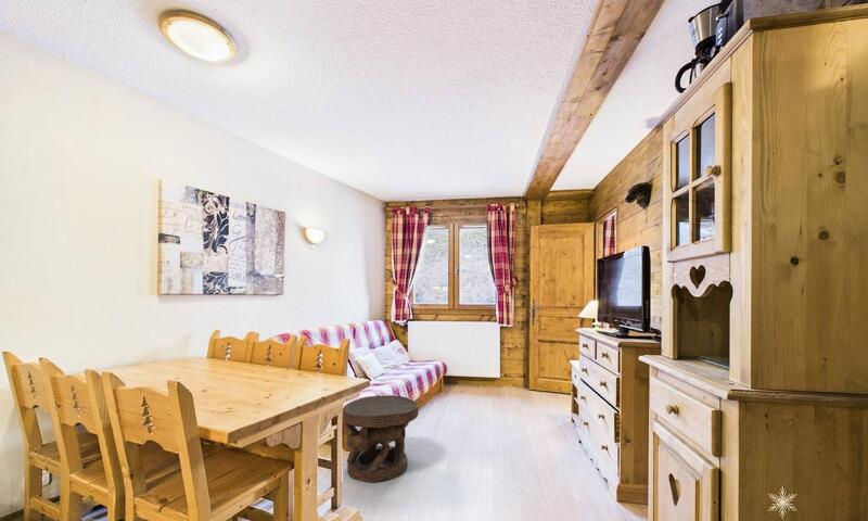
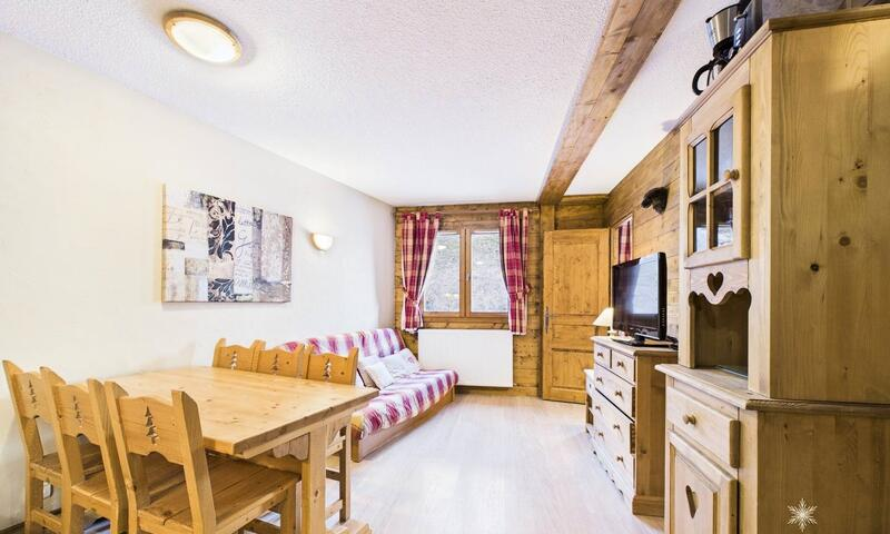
- carved stool [342,394,420,483]
